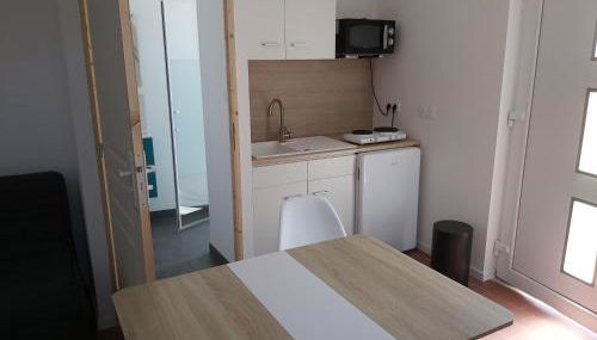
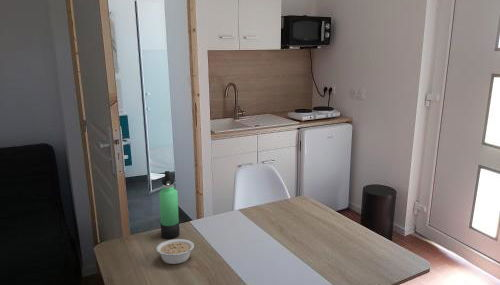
+ legume [155,238,196,265]
+ thermos bottle [158,170,181,240]
